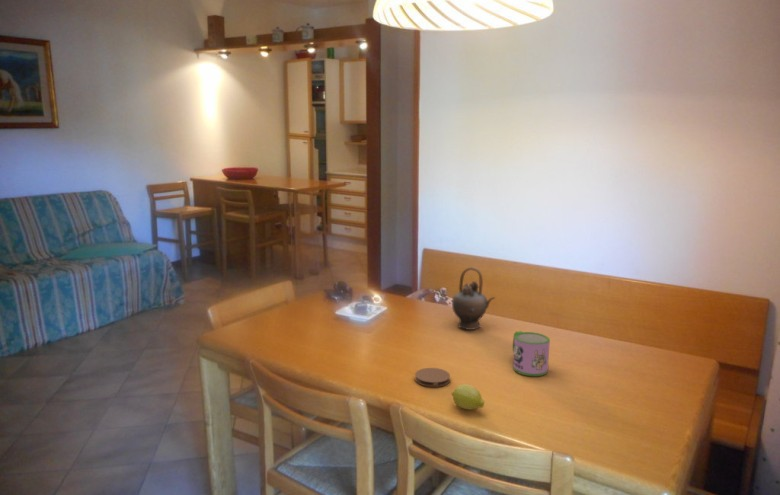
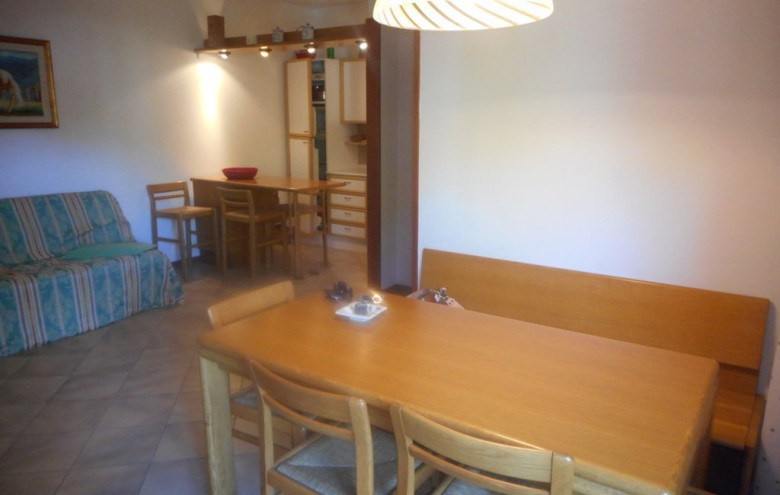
- fruit [450,383,485,411]
- mug [512,330,551,377]
- coaster [414,367,451,388]
- teapot [451,266,496,331]
